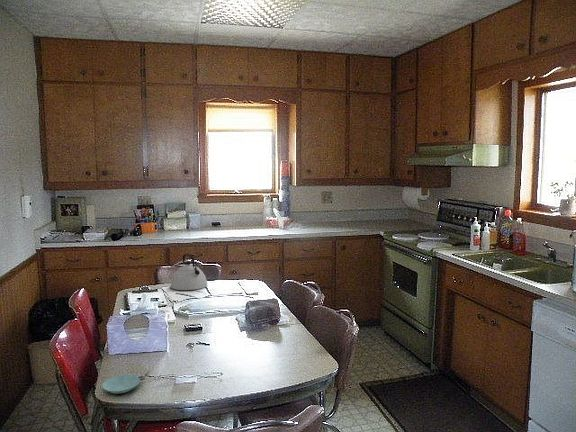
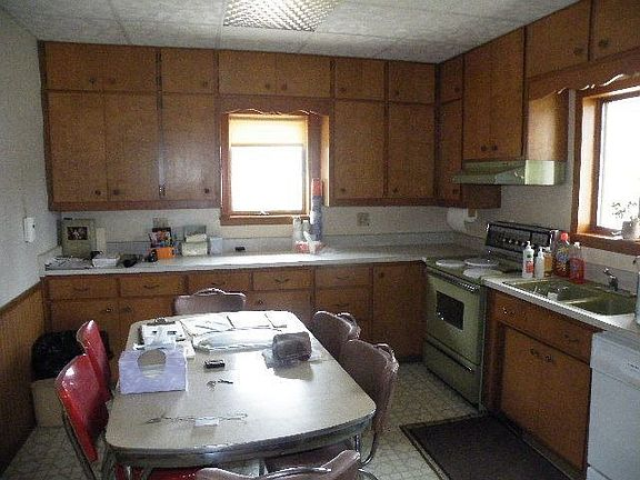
- saucer [101,374,141,395]
- kettle [170,253,208,291]
